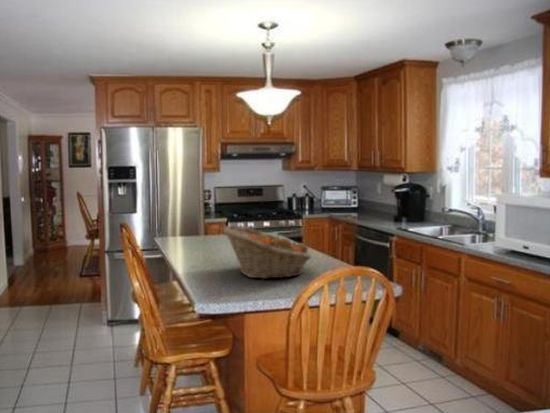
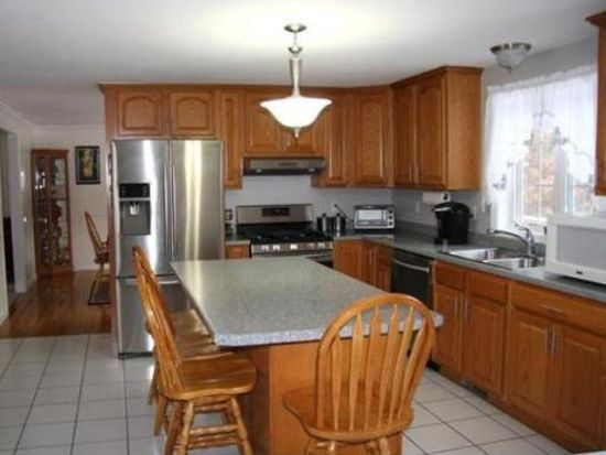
- fruit basket [222,225,313,280]
